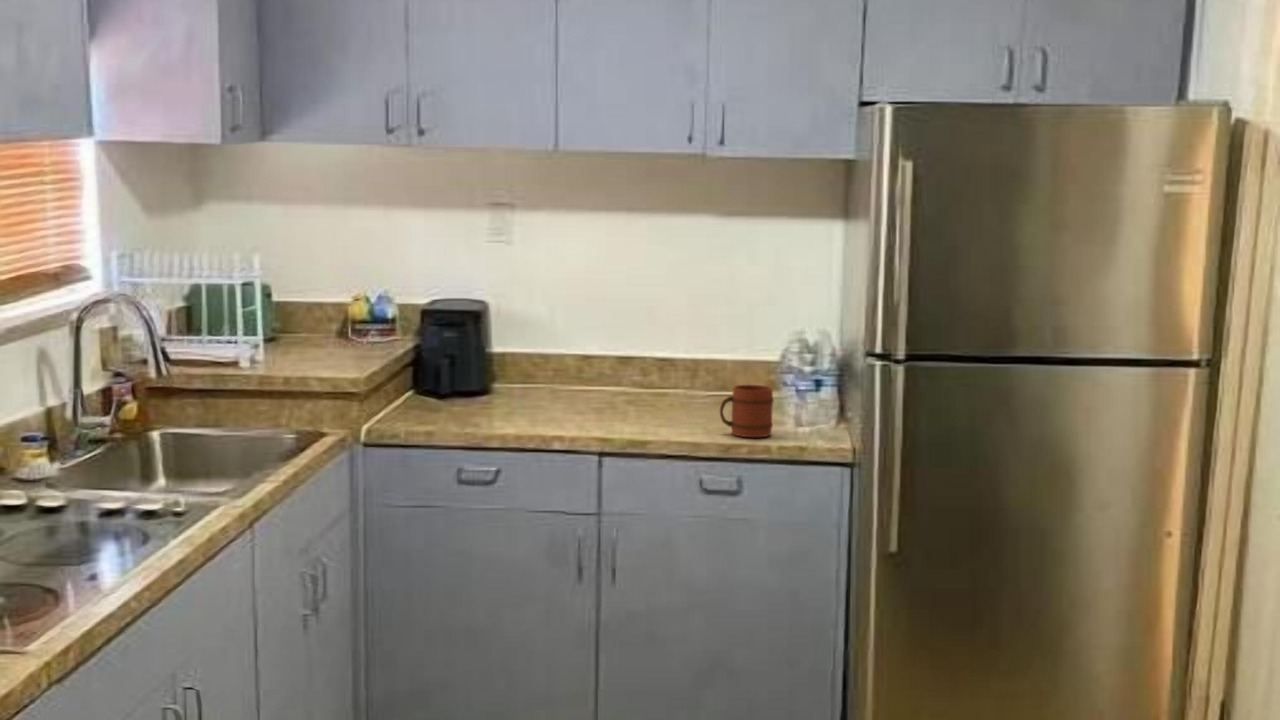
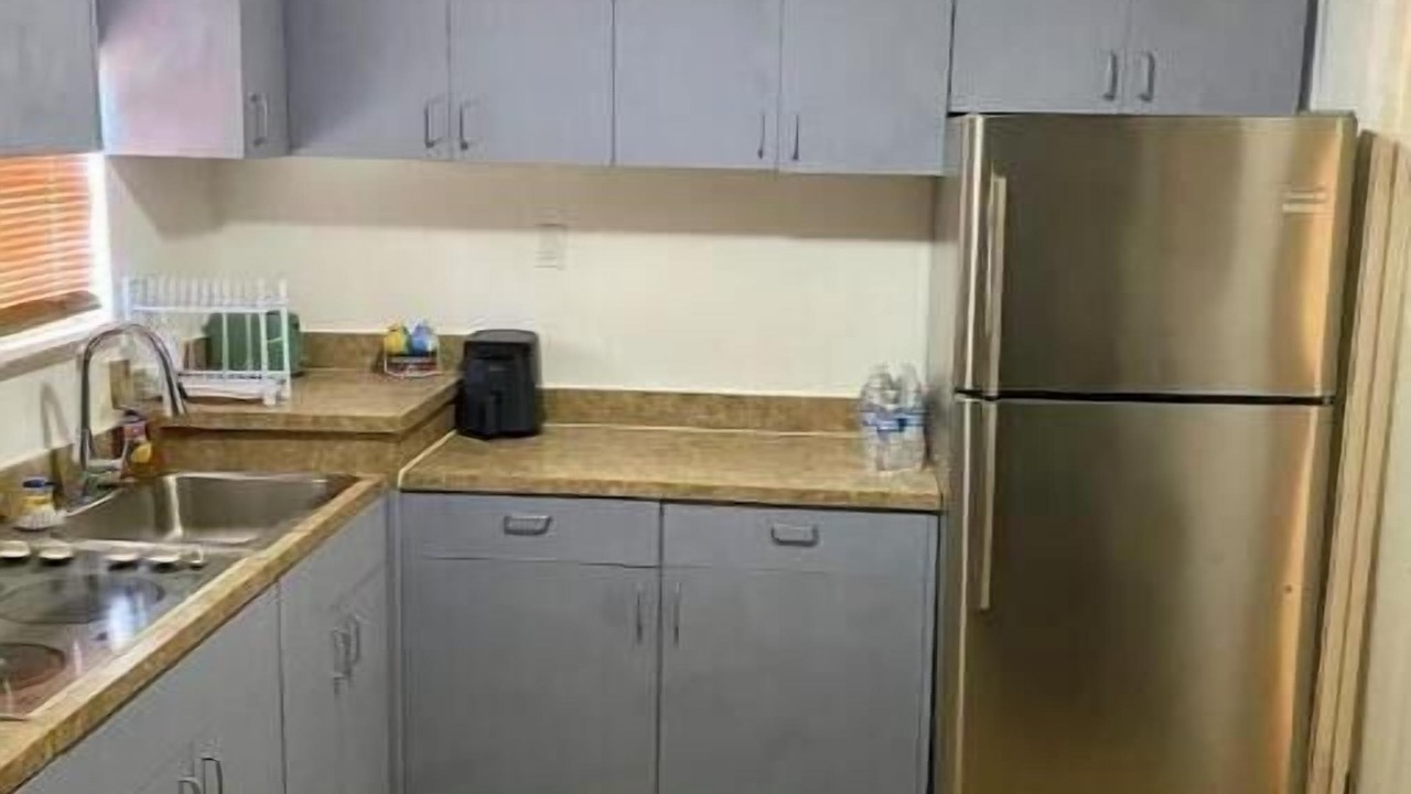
- mug [719,384,775,438]
